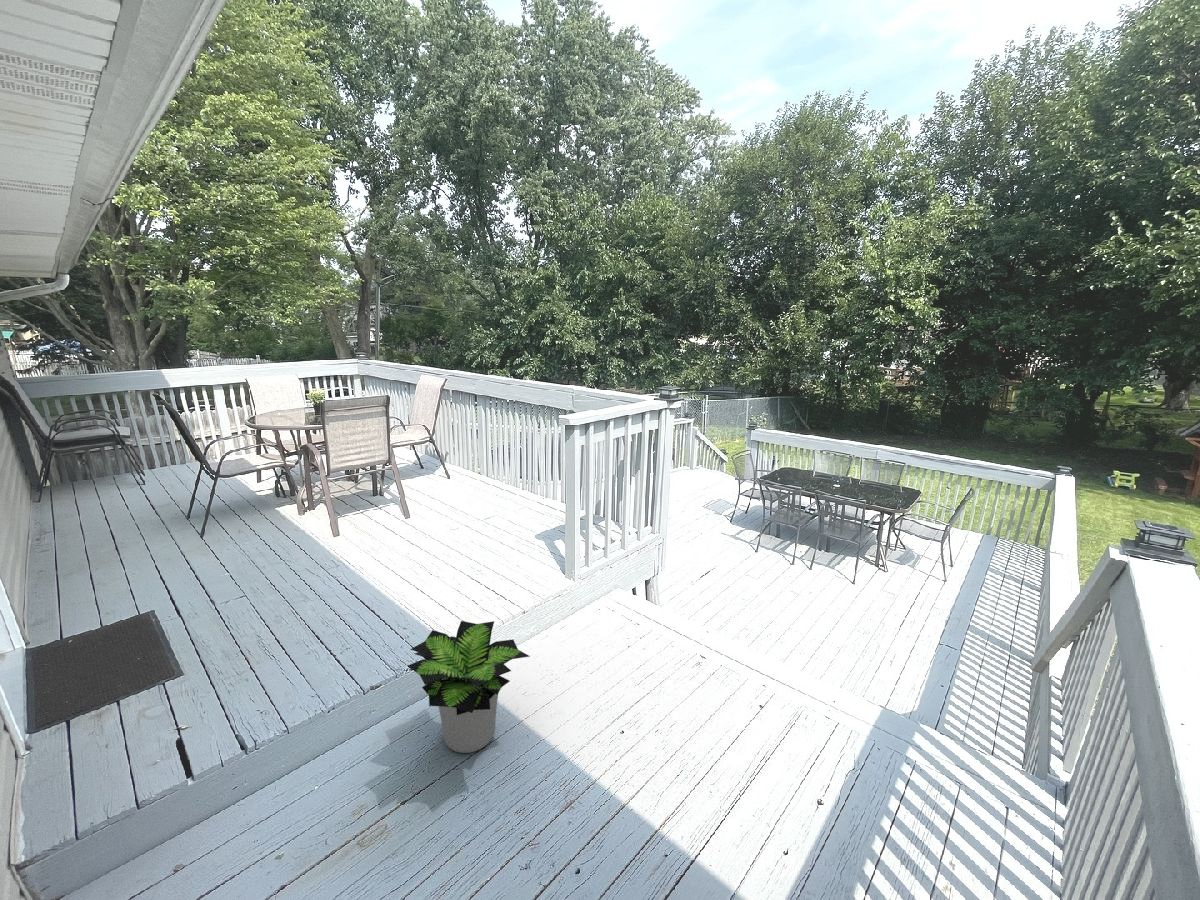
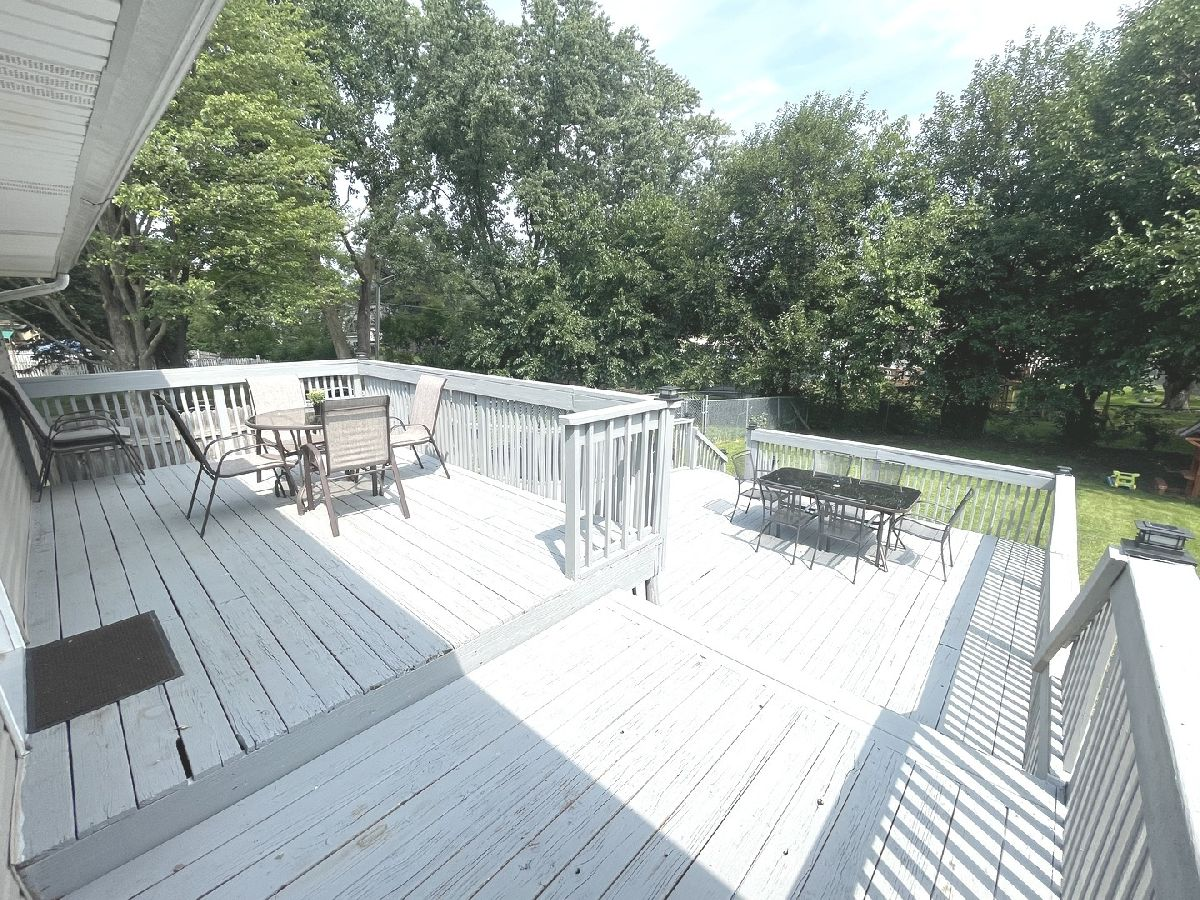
- potted plant [407,620,531,754]
